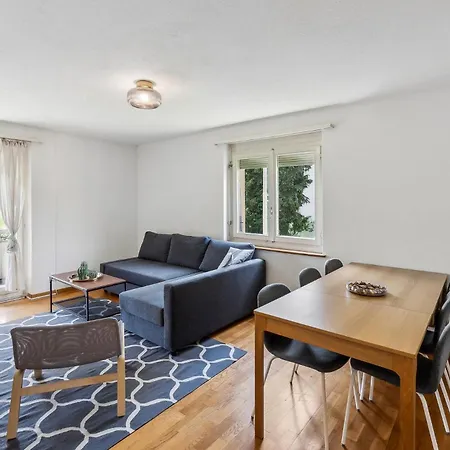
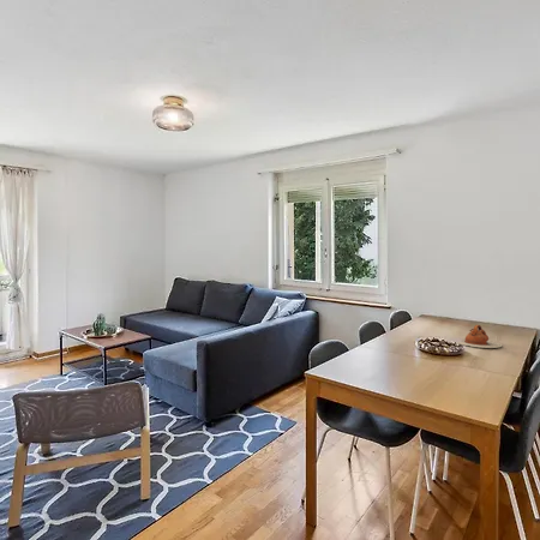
+ teapot [456,324,503,349]
